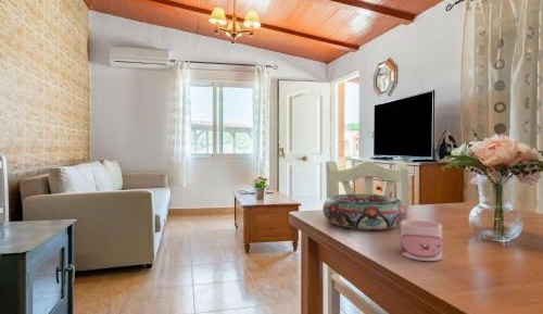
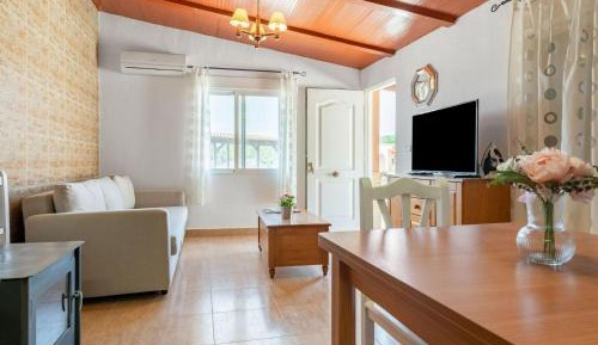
- mug [400,219,443,262]
- decorative bowl [321,193,407,230]
